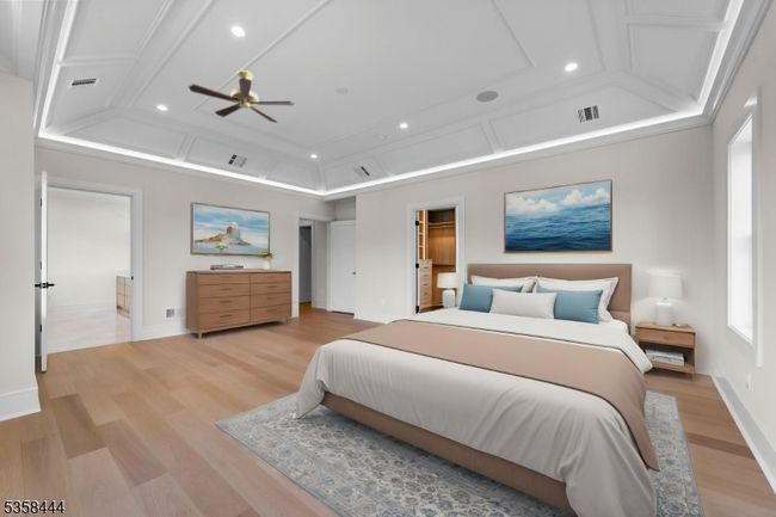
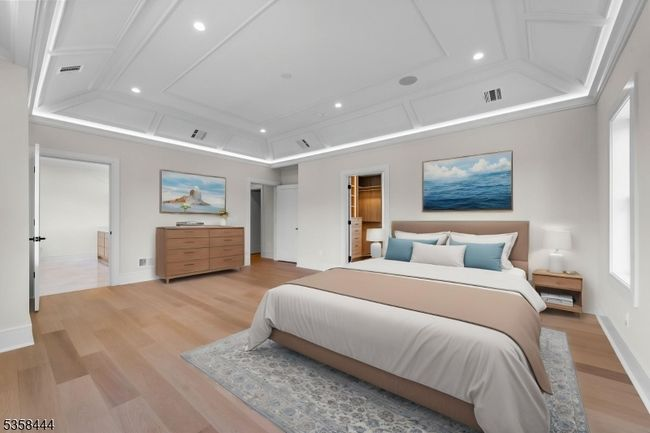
- ceiling fan [187,69,296,124]
